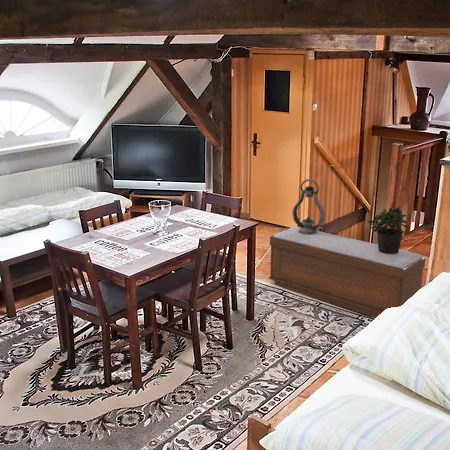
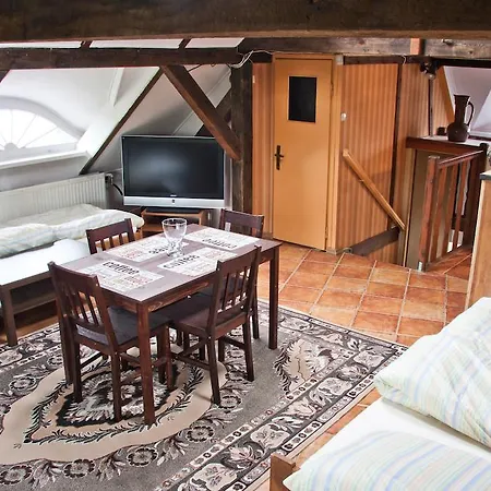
- potted plant [367,206,409,254]
- bench [268,226,426,318]
- lantern [292,178,326,234]
